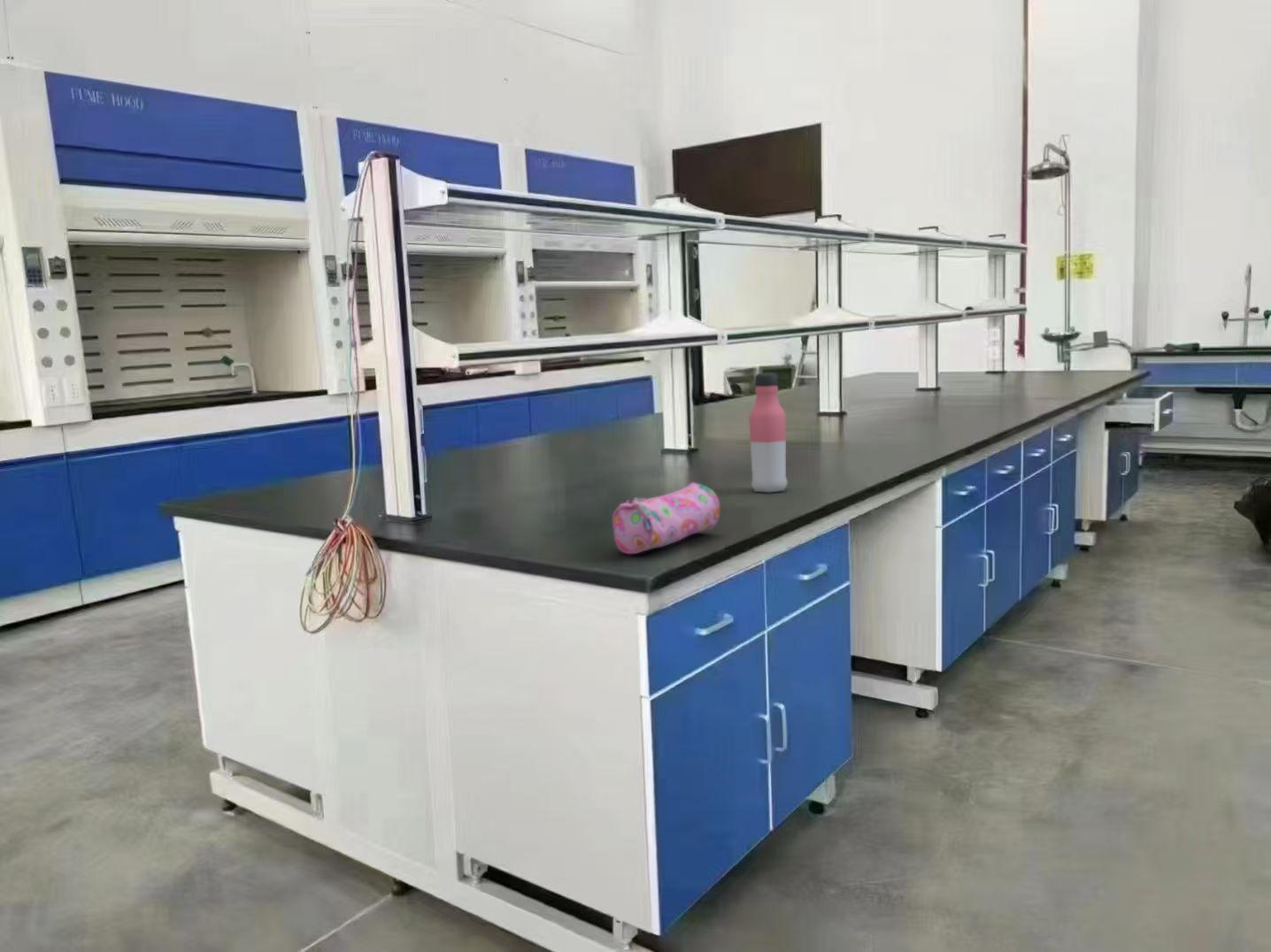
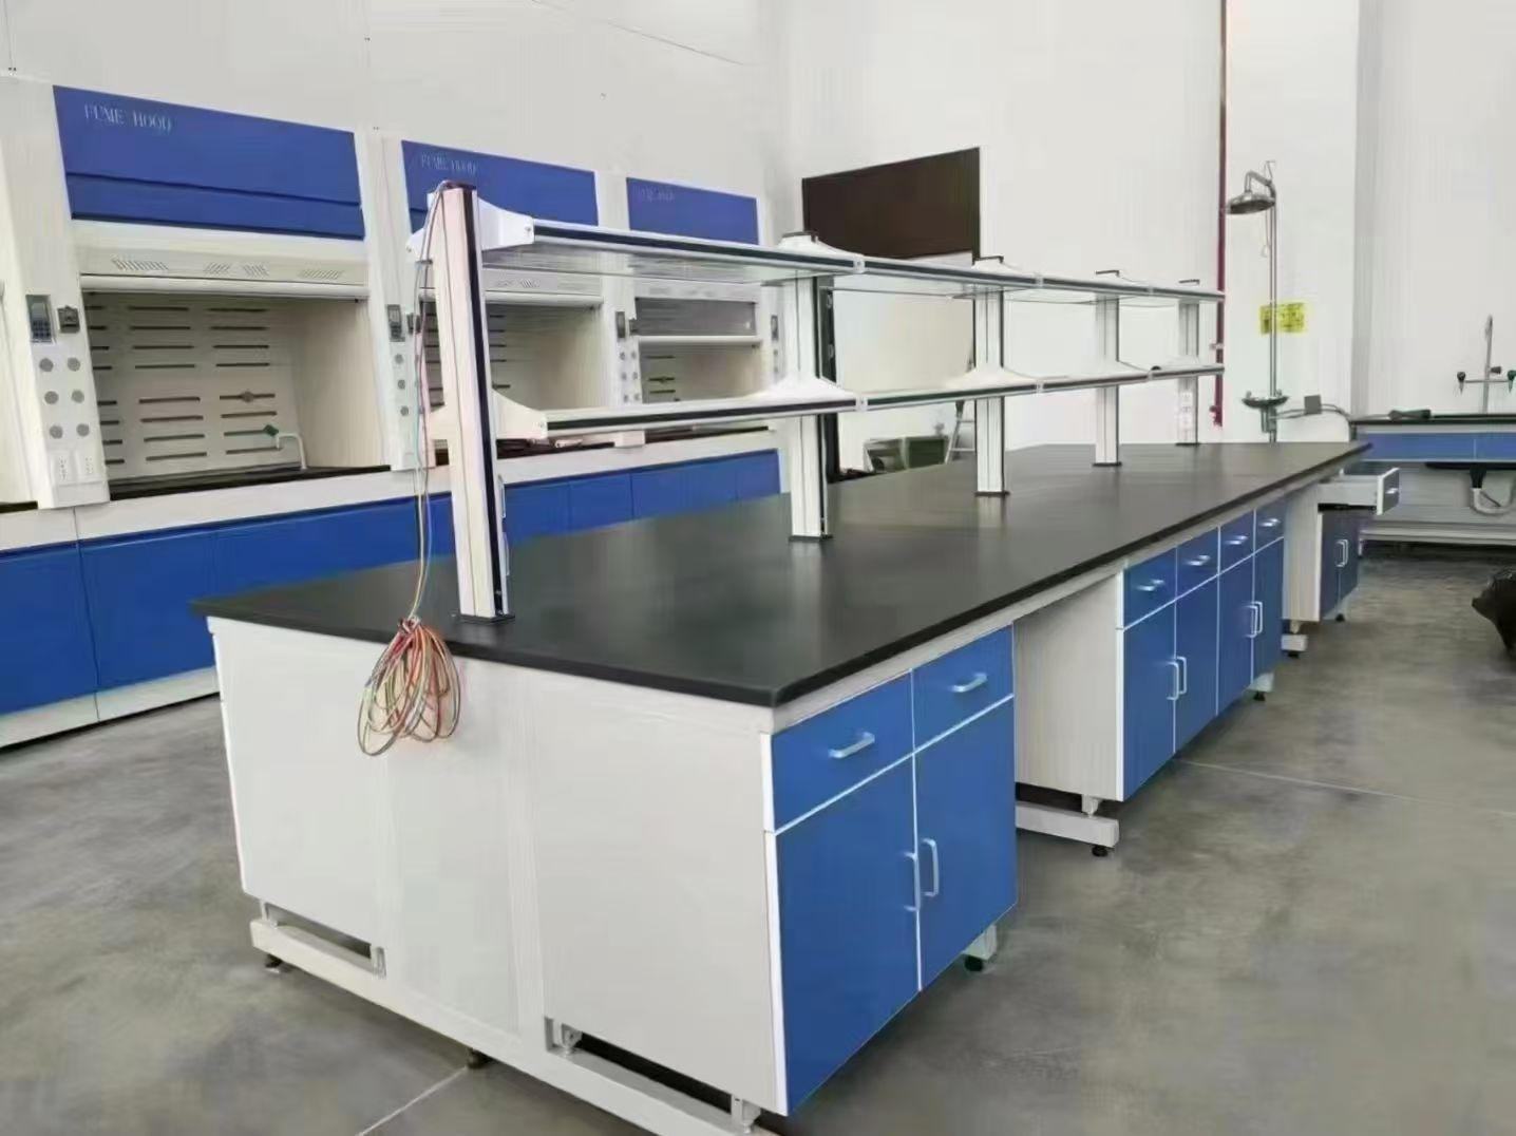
- water bottle [748,372,788,493]
- pencil case [612,481,720,555]
